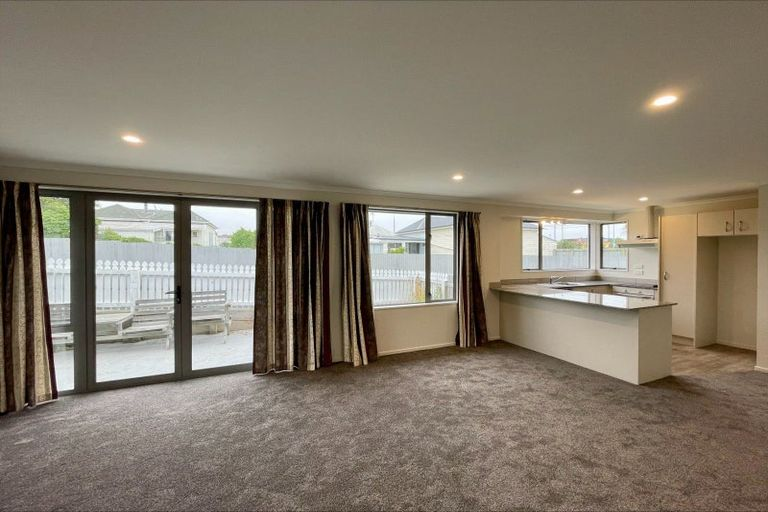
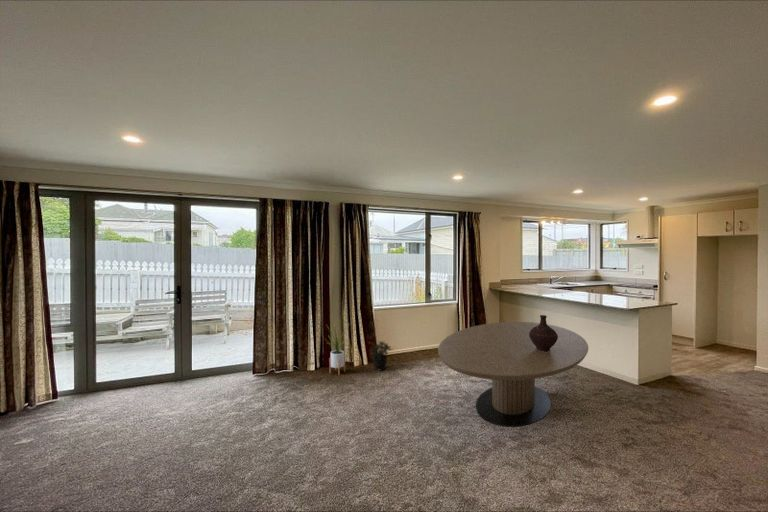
+ ceramic jug [529,314,558,352]
+ house plant [322,317,350,376]
+ dining table [437,321,589,428]
+ potted plant [371,340,394,371]
